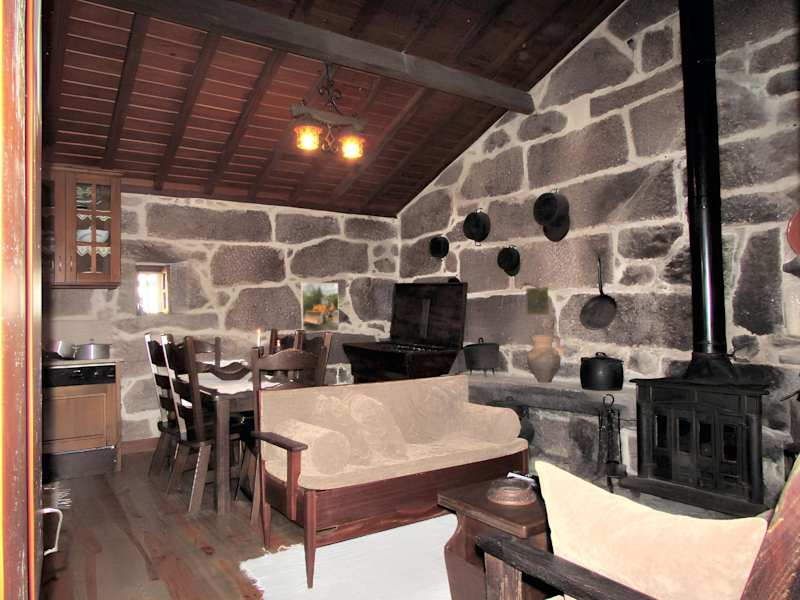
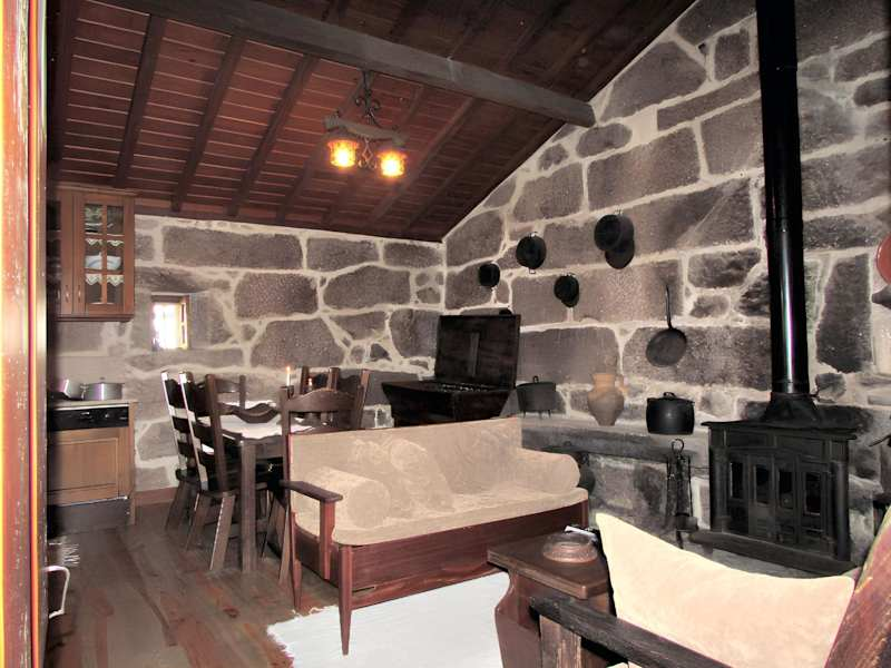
- decorative tile [525,286,550,316]
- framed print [300,282,340,333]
